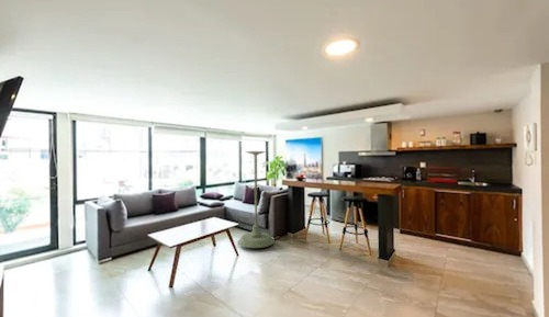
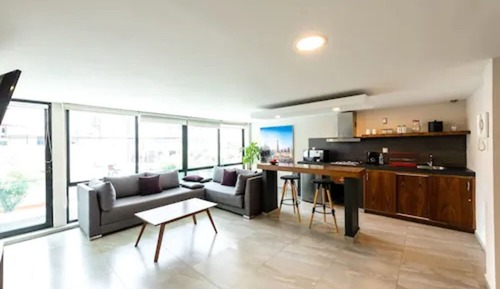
- plant stand [237,150,276,249]
